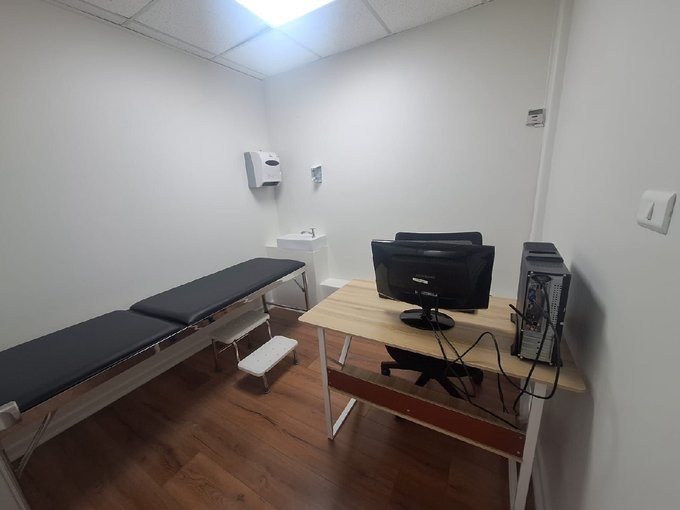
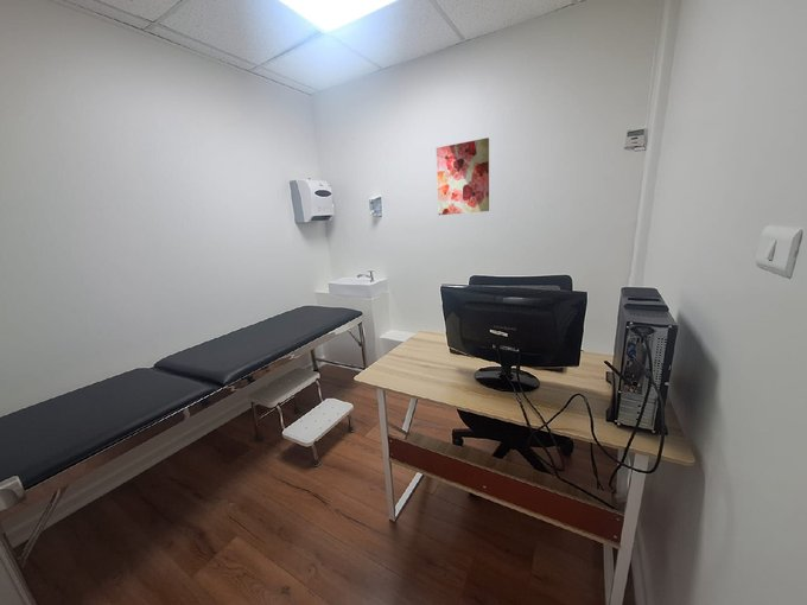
+ wall art [436,136,490,216]
